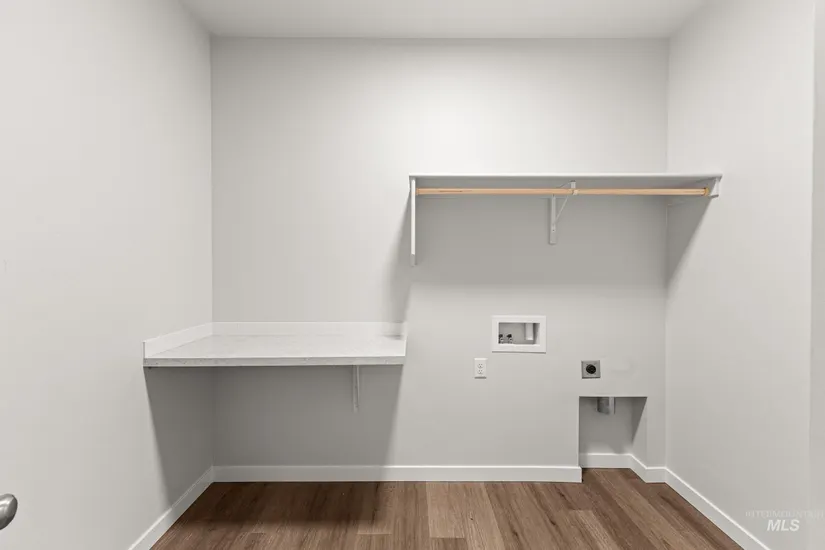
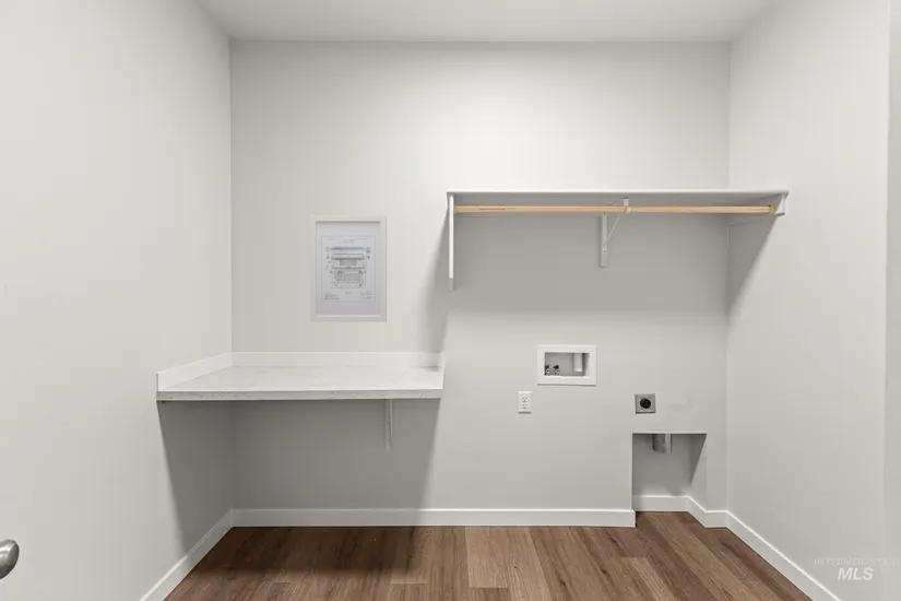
+ wall art [309,214,388,323]
